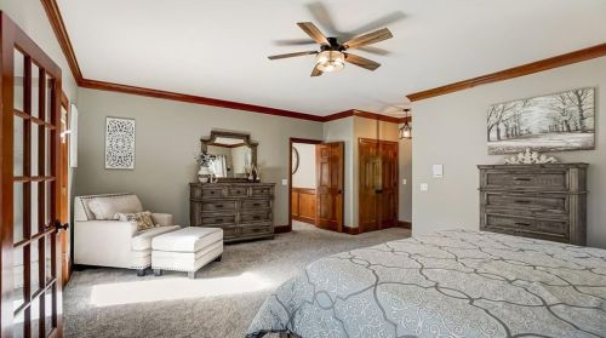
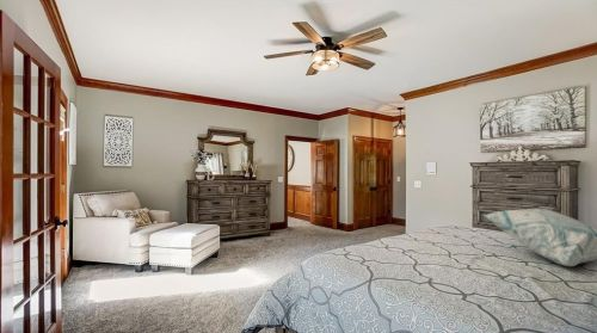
+ decorative pillow [482,206,597,267]
